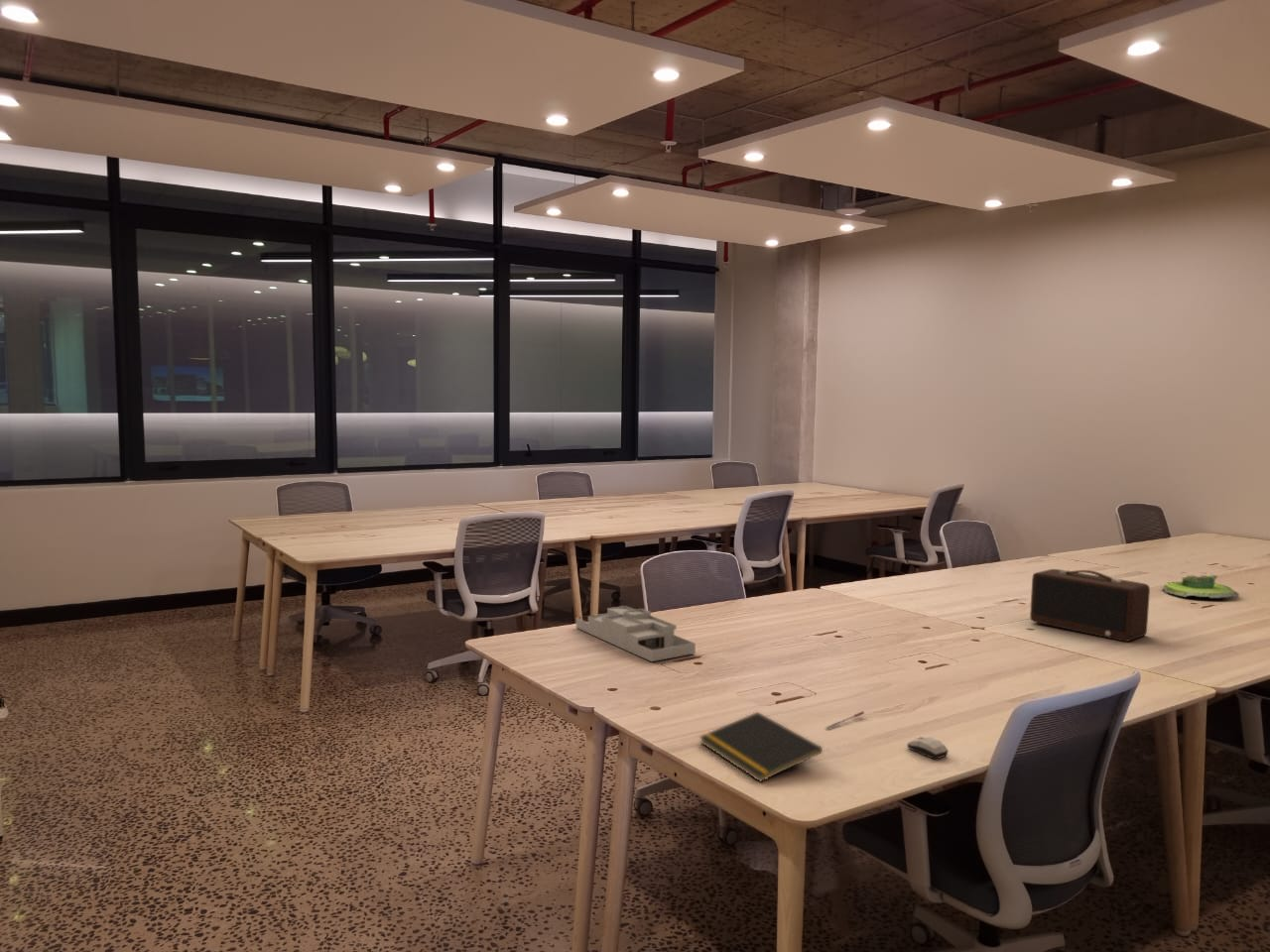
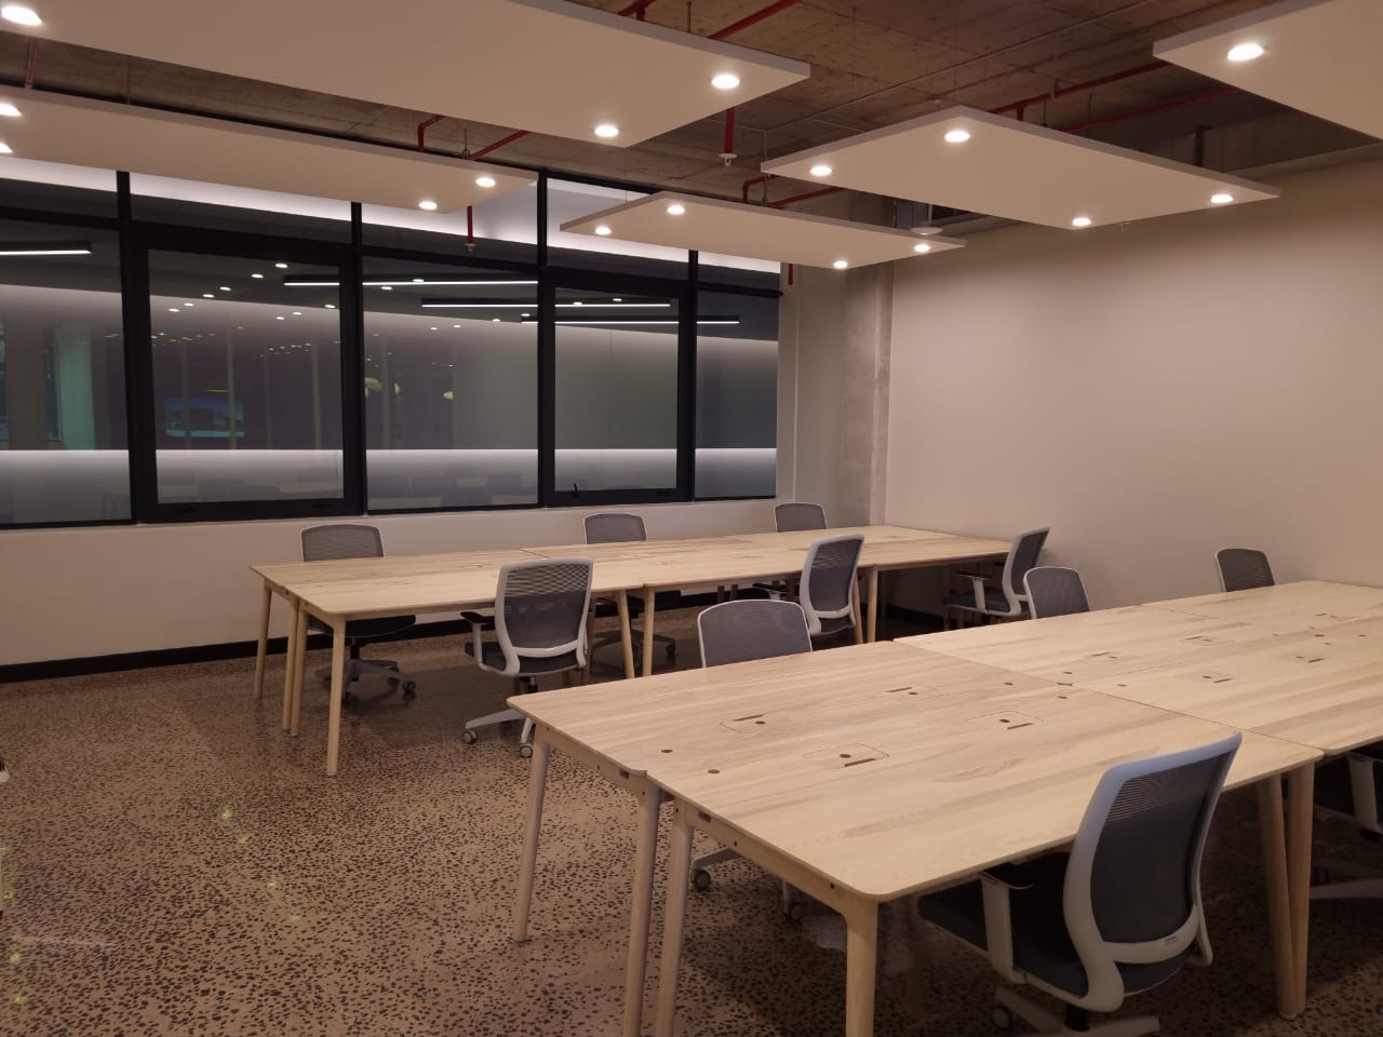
- plant pot [1161,571,1240,599]
- desk organizer [575,605,697,662]
- computer mouse [906,736,950,761]
- notepad [699,711,824,782]
- pen [826,710,865,730]
- speaker [1029,568,1151,643]
